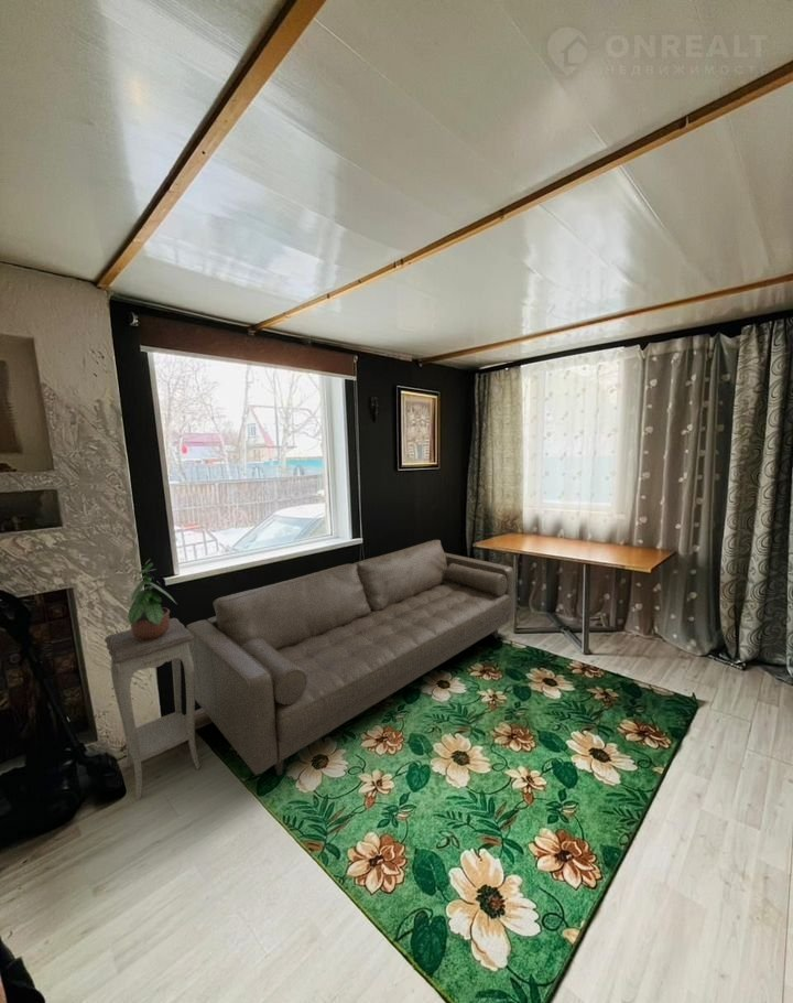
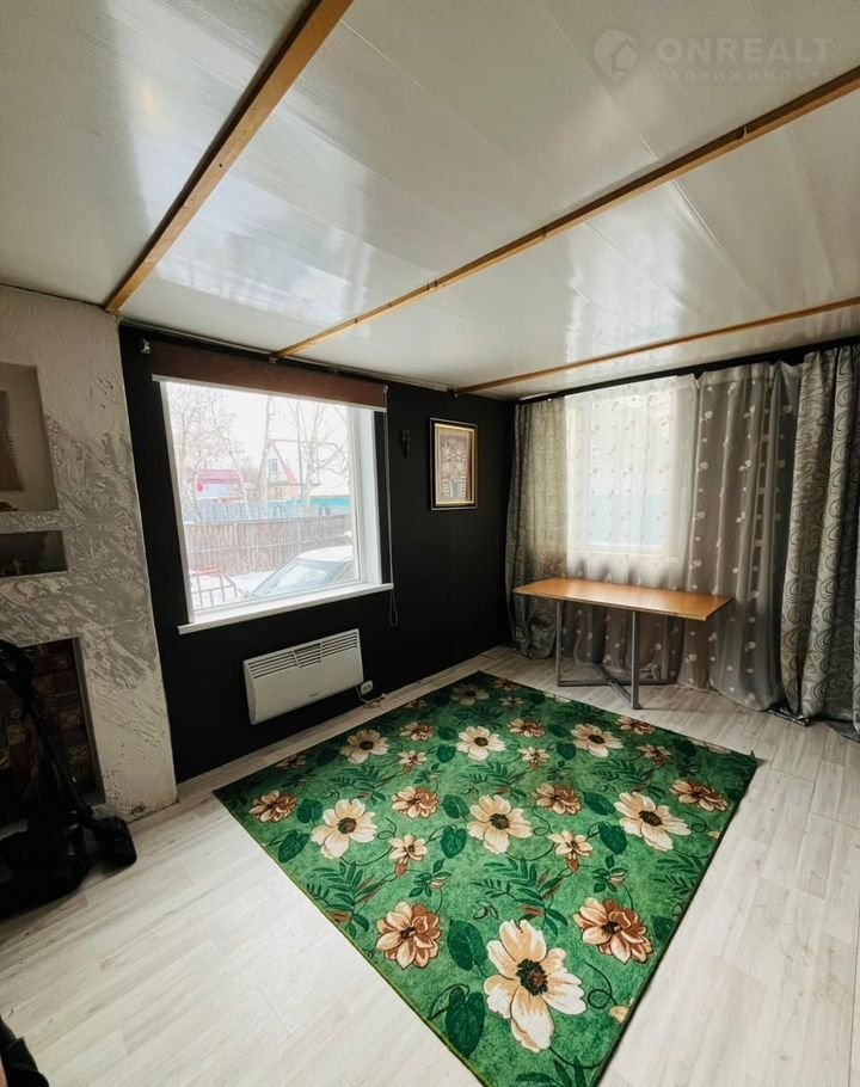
- sofa [185,539,515,776]
- potted plant [127,558,177,641]
- accent table [104,617,202,801]
